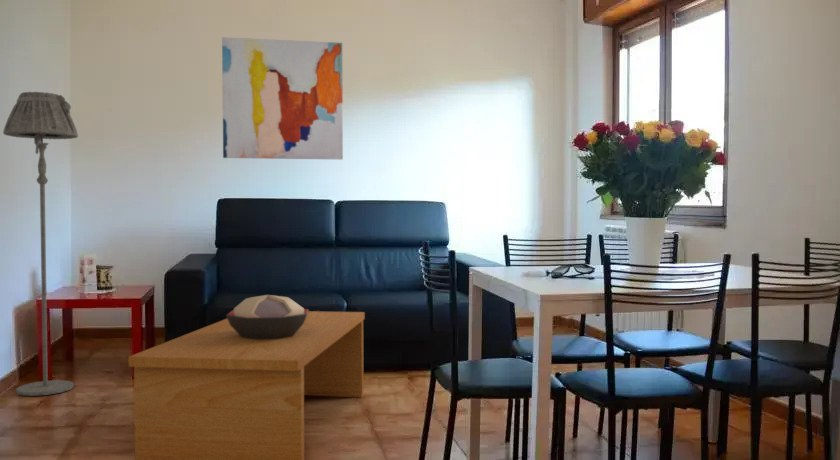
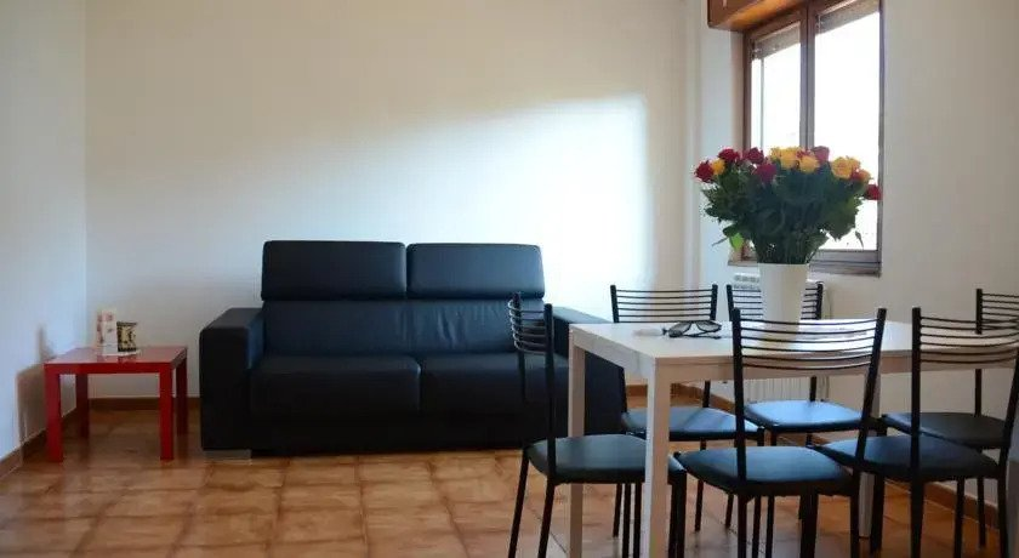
- decorative bowl [225,294,310,340]
- wall art [221,36,344,161]
- coffee table [128,310,366,460]
- floor lamp [2,91,79,397]
